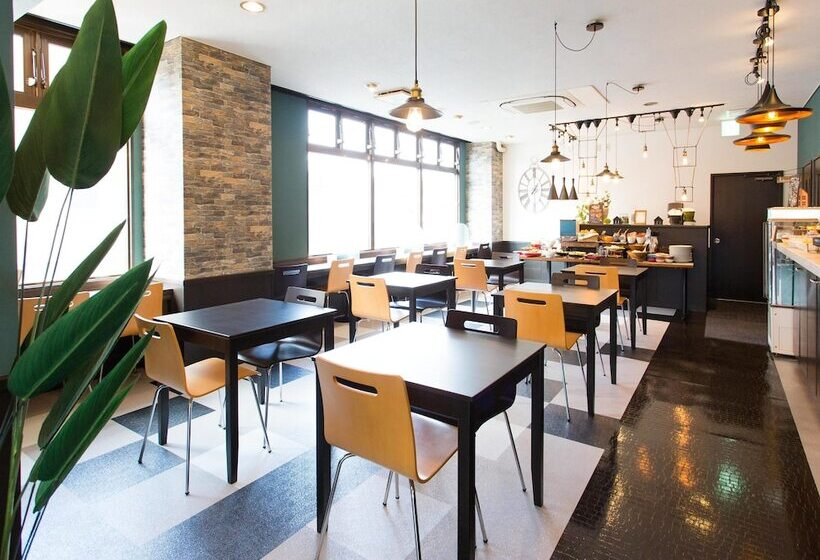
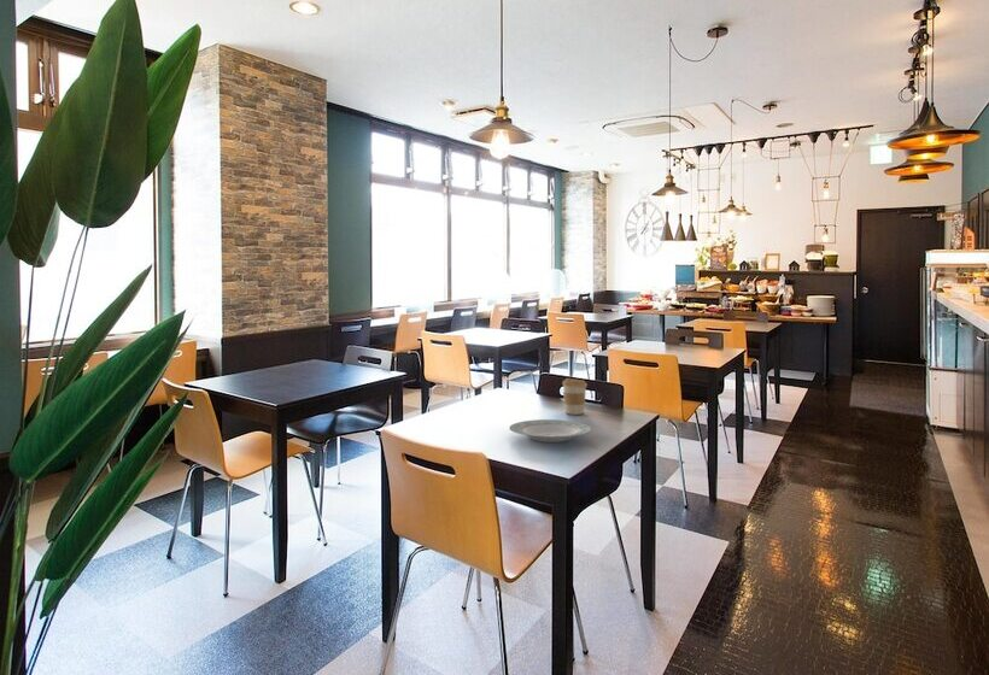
+ coffee cup [561,377,589,416]
+ plate [508,418,593,444]
